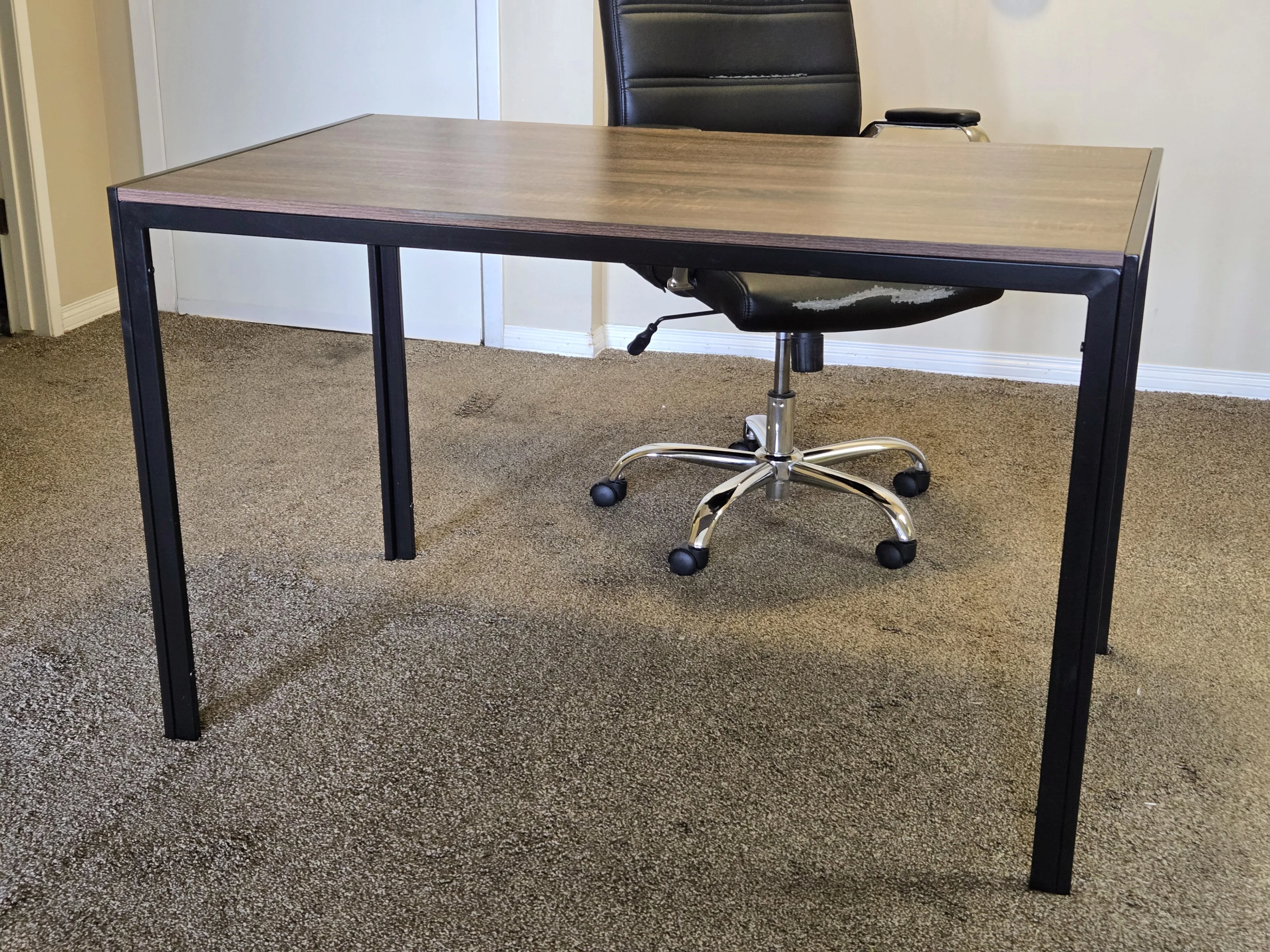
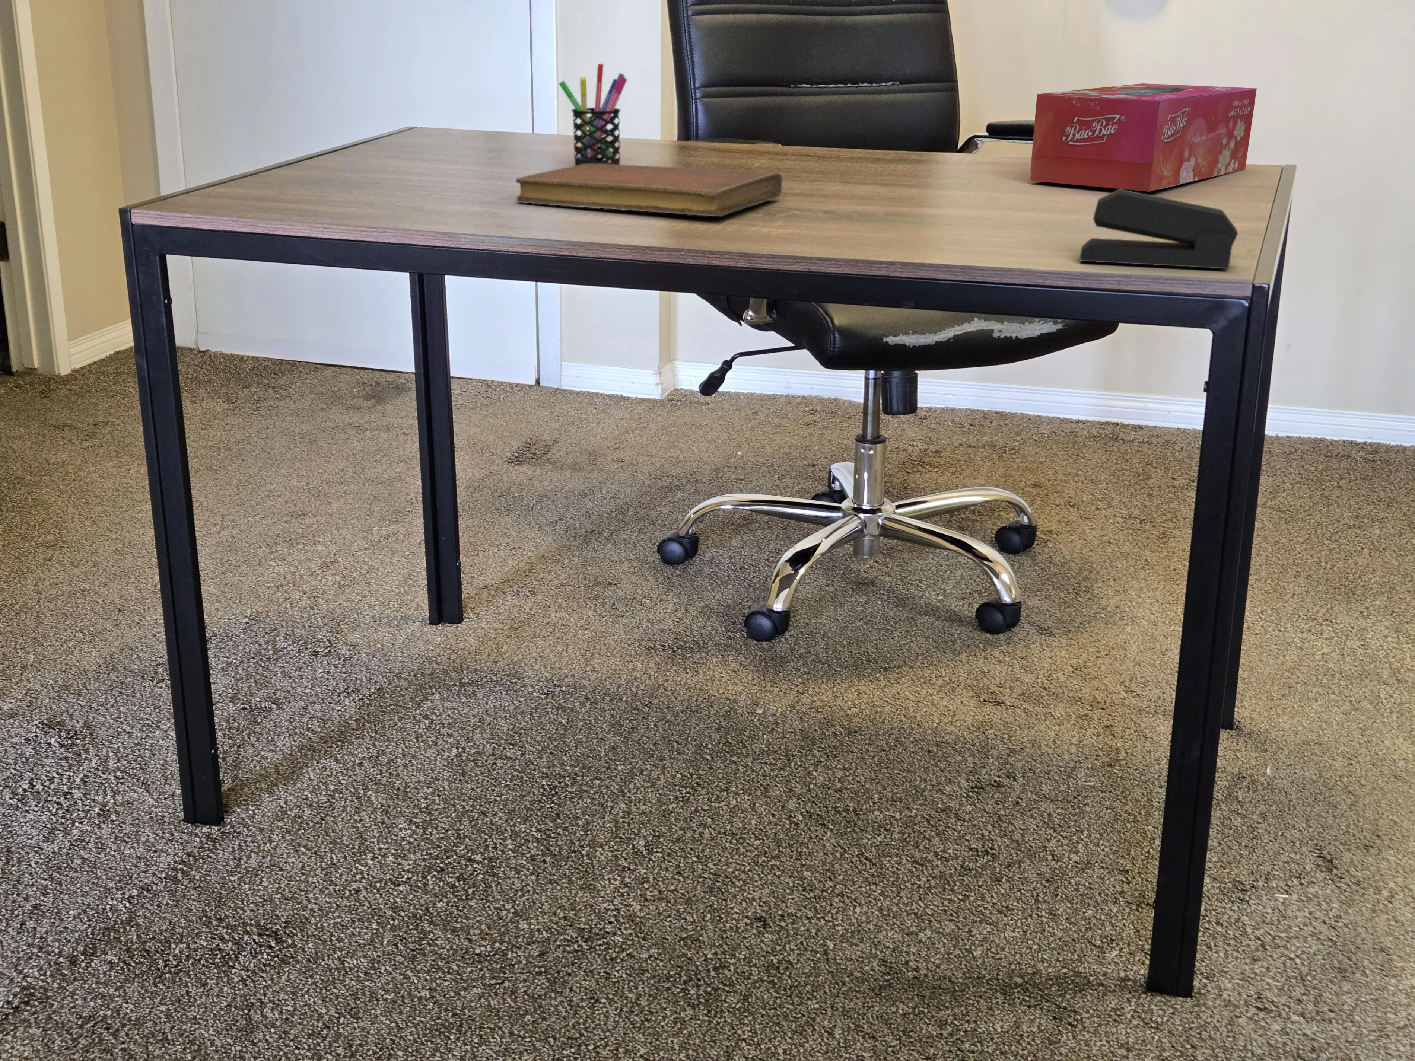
+ stapler [1080,188,1239,270]
+ notebook [516,164,783,216]
+ tissue box [1029,82,1257,192]
+ pen holder [558,64,627,166]
